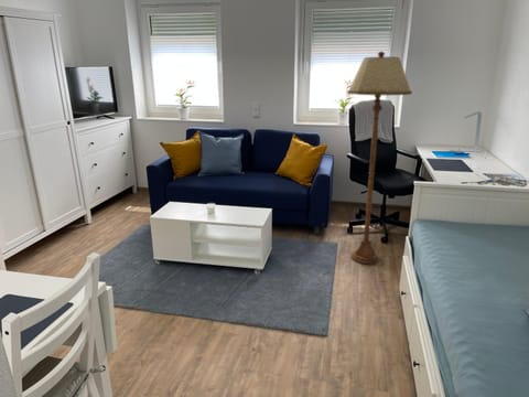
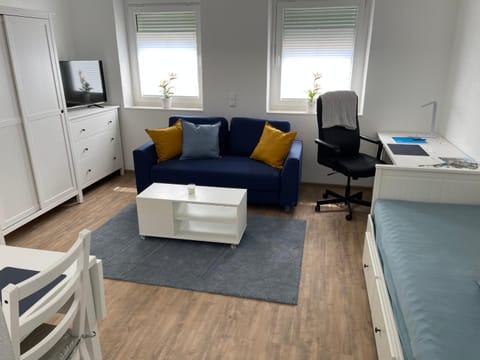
- floor lamp [346,51,413,265]
